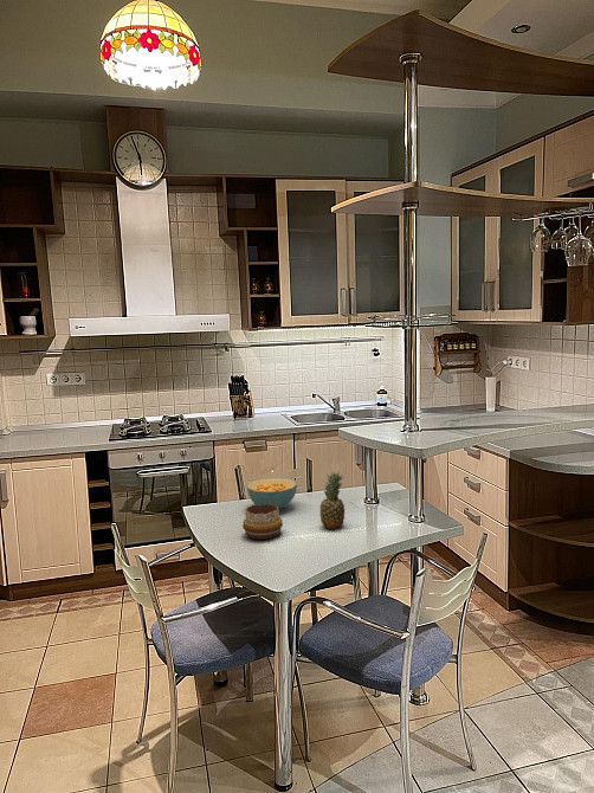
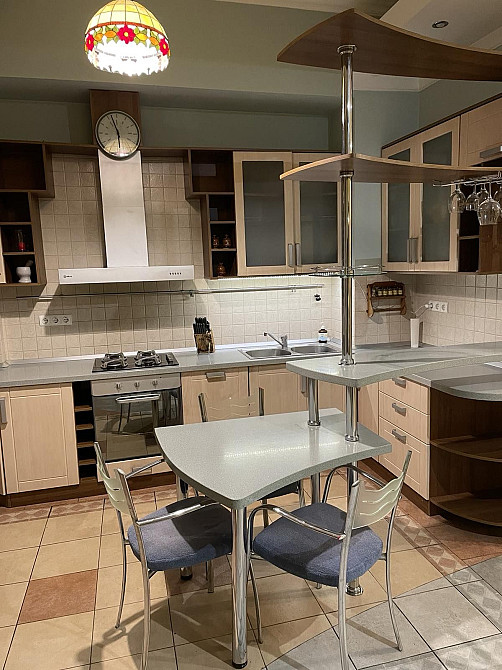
- cereal bowl [246,477,298,510]
- fruit [319,470,346,530]
- decorative bowl [241,504,284,541]
